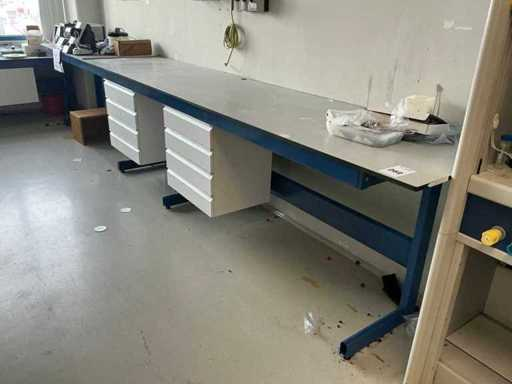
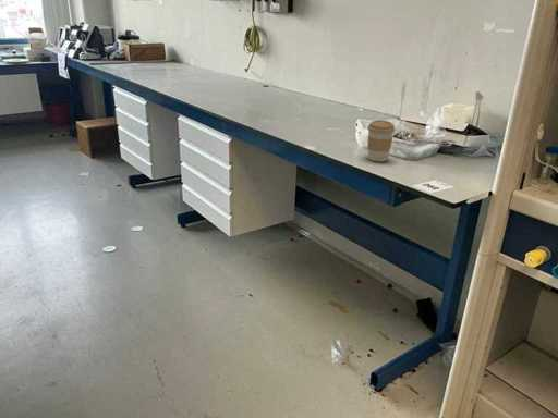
+ coffee cup [366,119,397,162]
